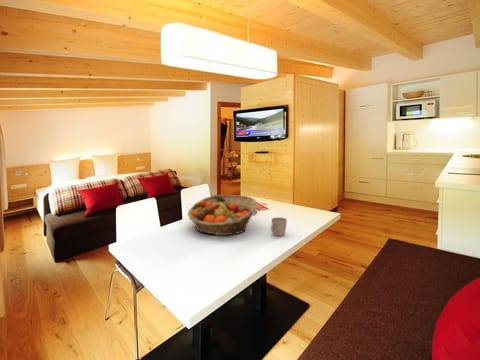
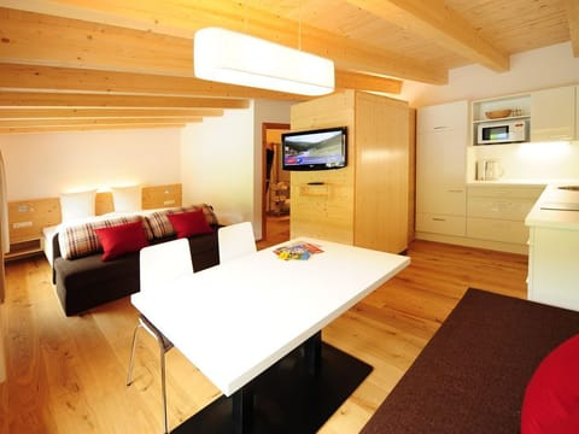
- mug [270,216,288,237]
- fruit basket [186,194,258,236]
